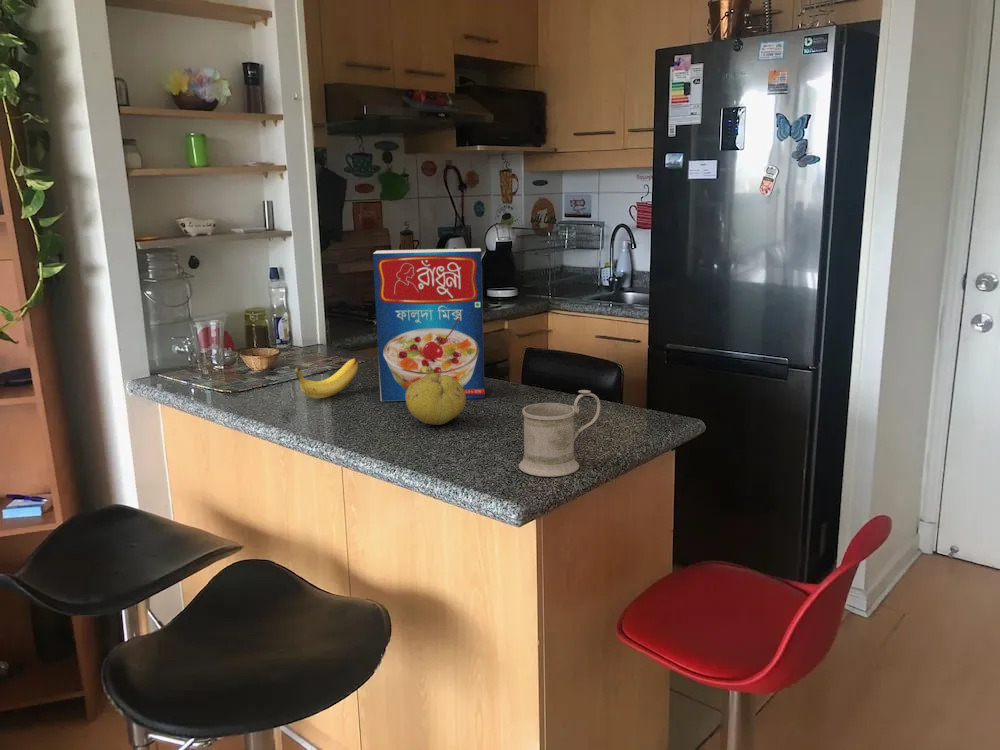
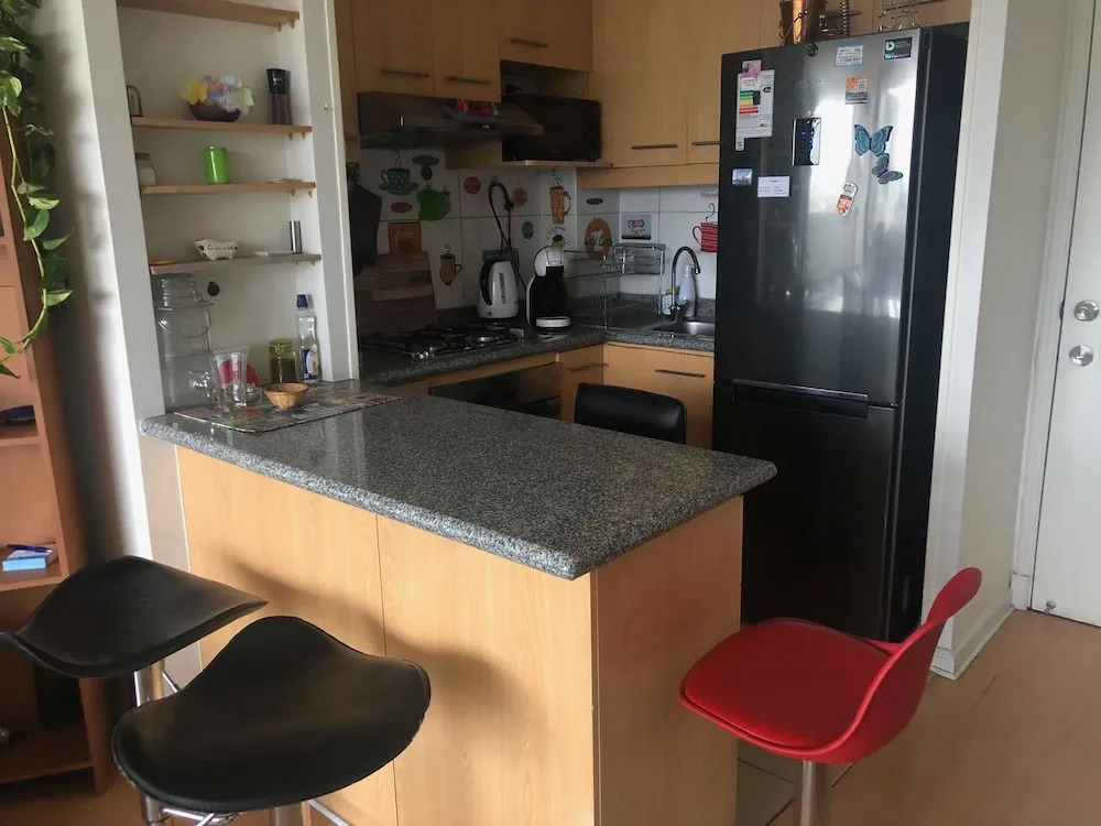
- cereal box [372,247,486,402]
- fruit [405,373,467,426]
- banana [294,357,359,399]
- mug [518,389,601,478]
